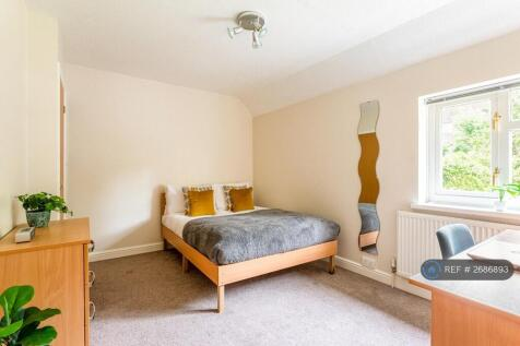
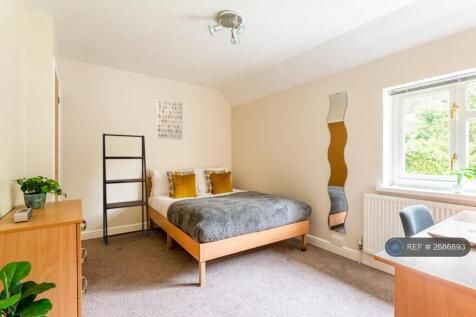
+ shelving unit [102,133,150,246]
+ wall art [156,98,184,141]
